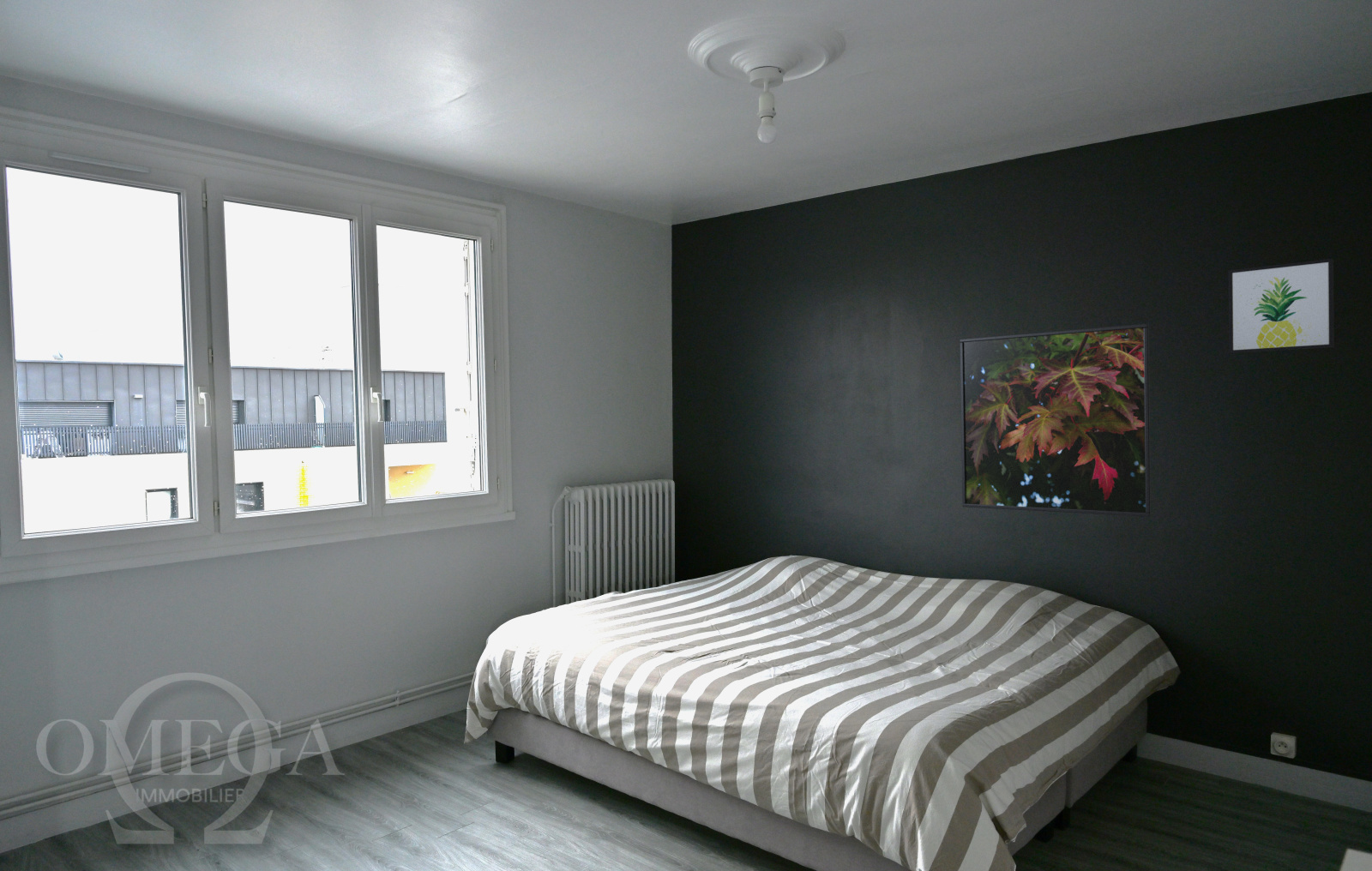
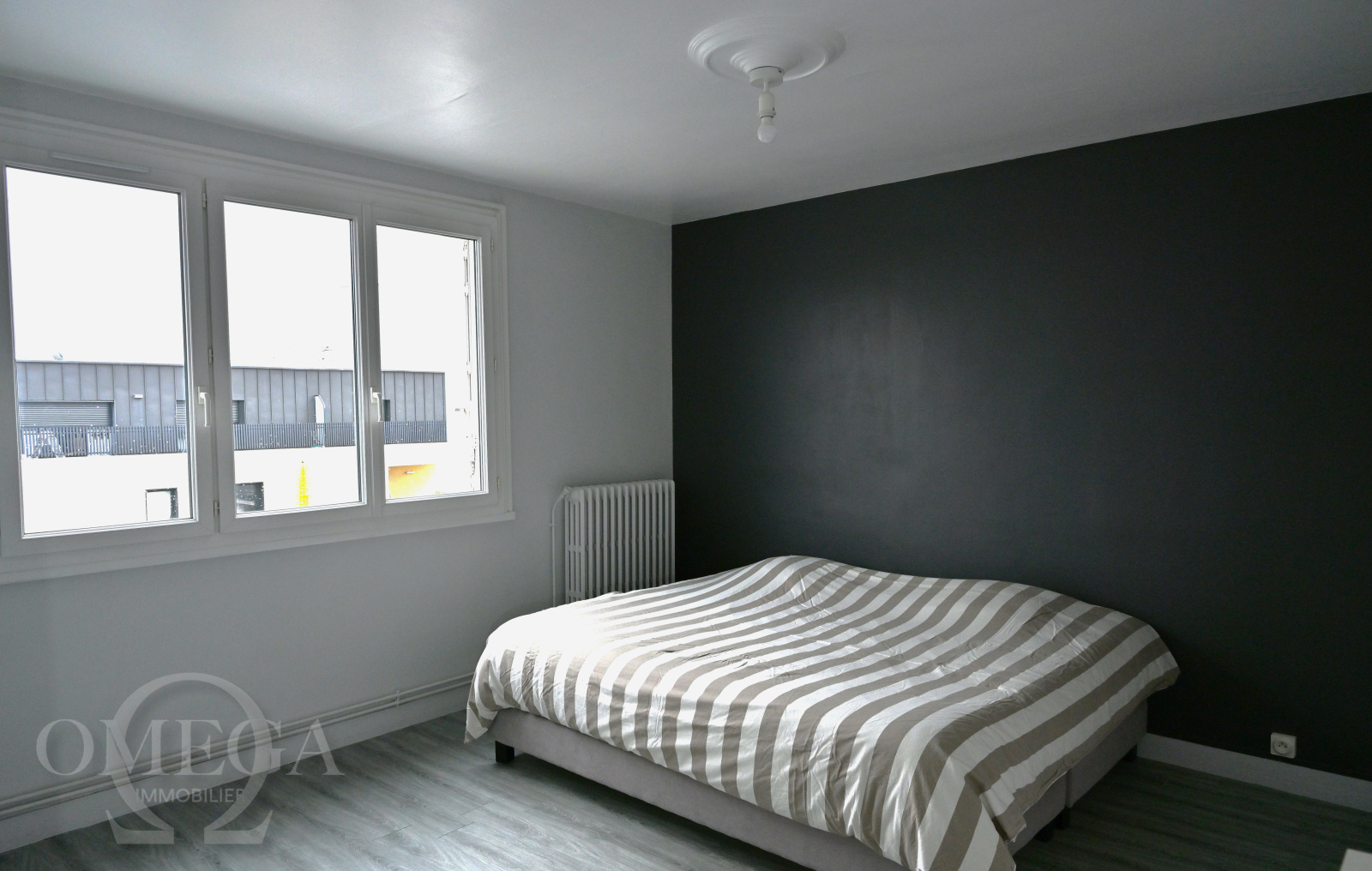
- wall art [1228,258,1335,354]
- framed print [959,323,1152,518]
